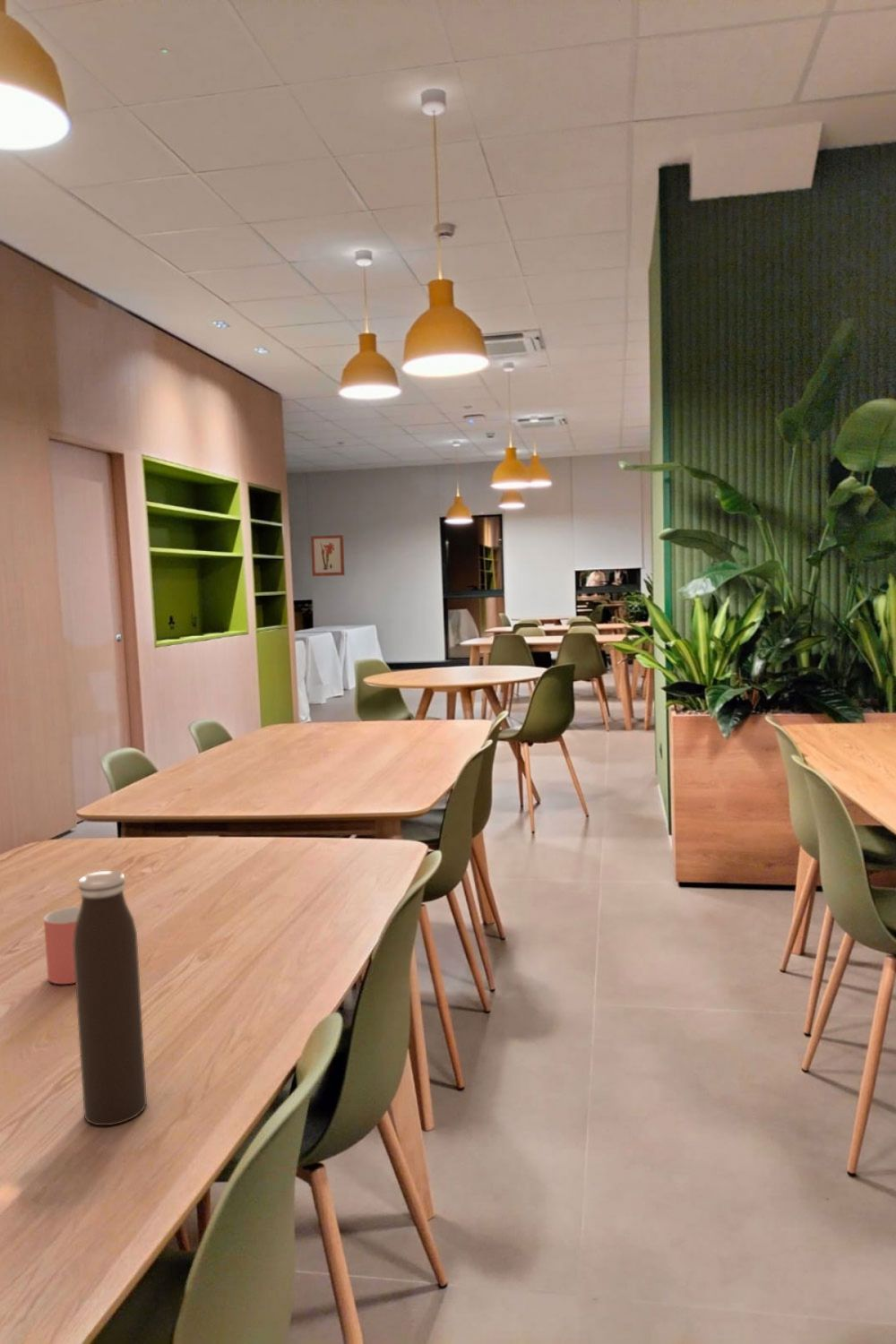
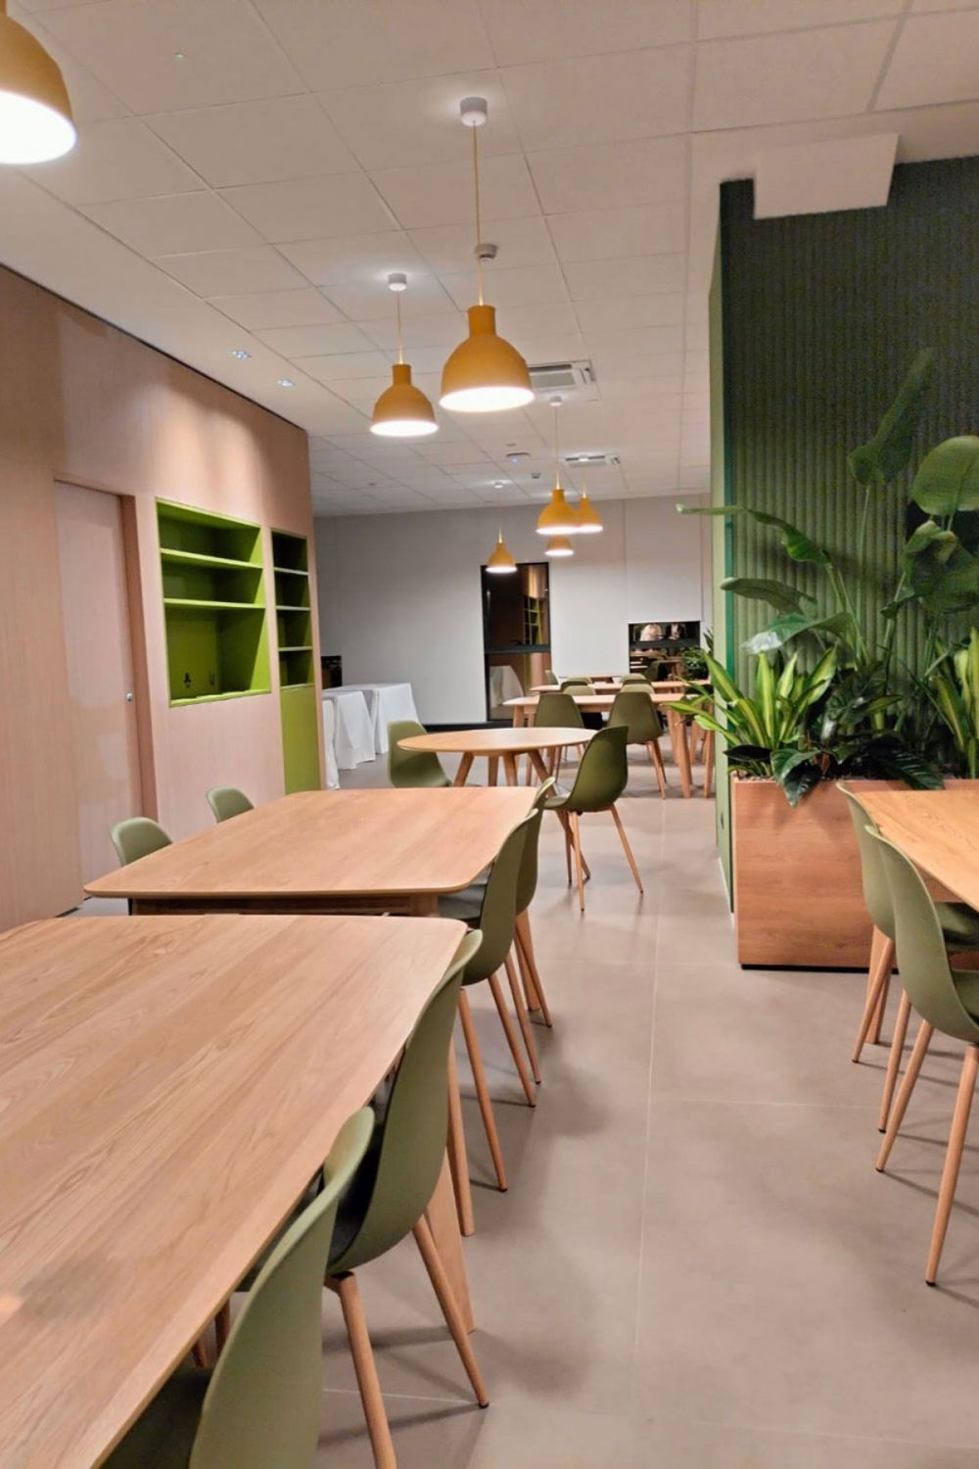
- wall art [310,534,346,577]
- water bottle [73,870,148,1126]
- cup [43,905,81,985]
